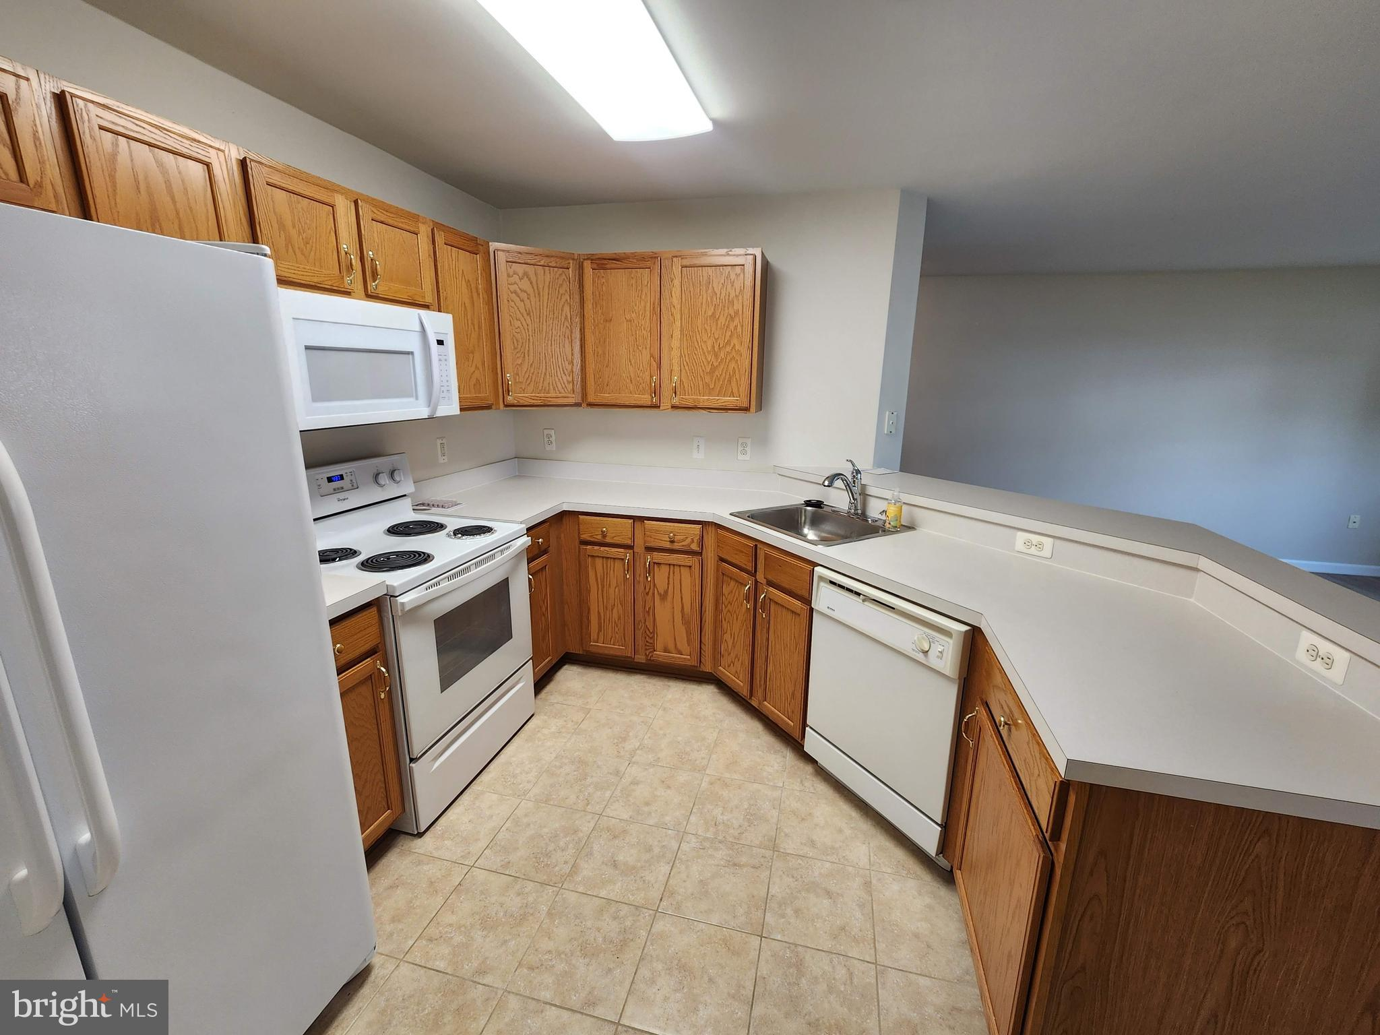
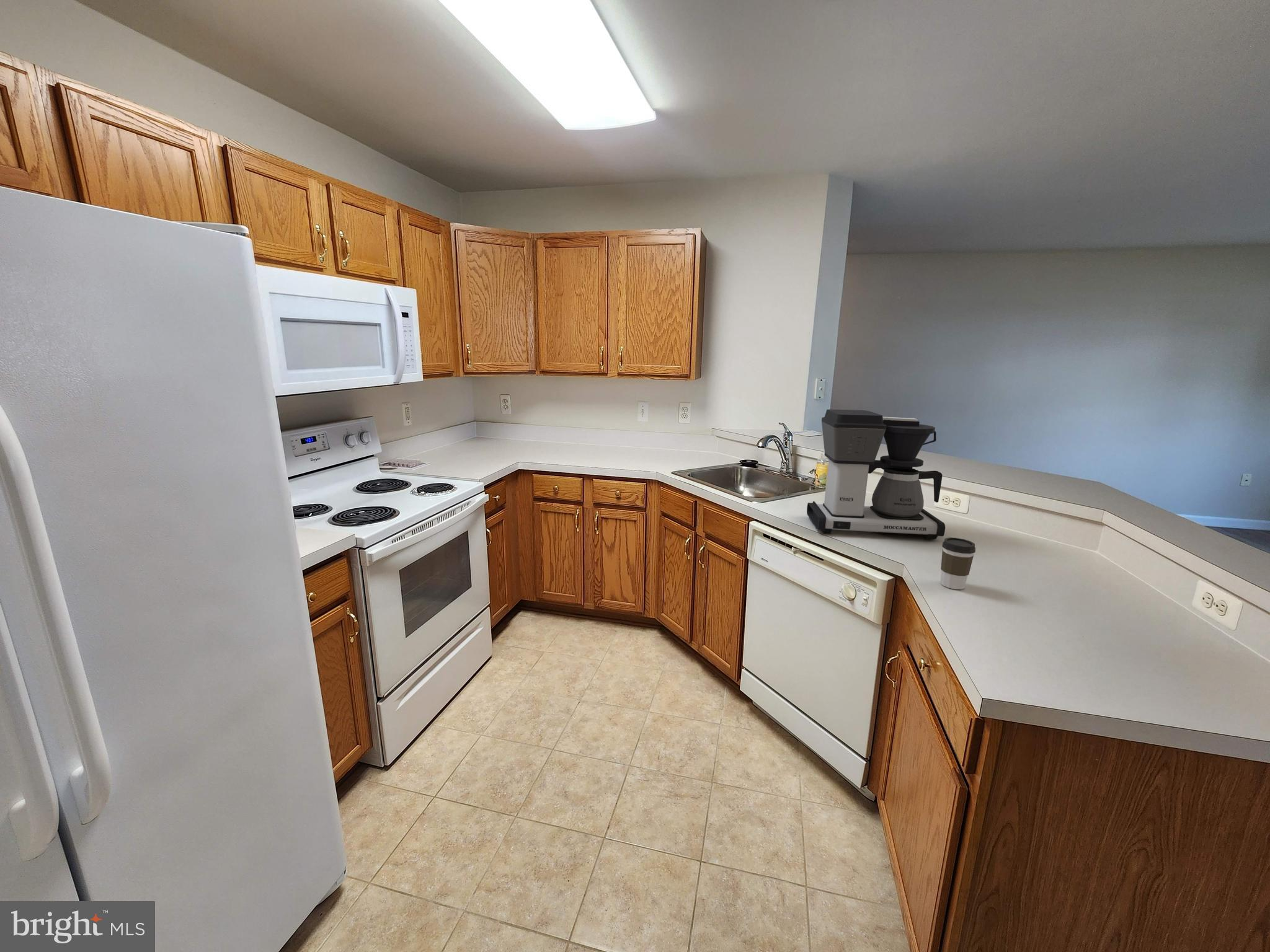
+ coffee cup [940,537,976,590]
+ coffee maker [806,409,946,540]
